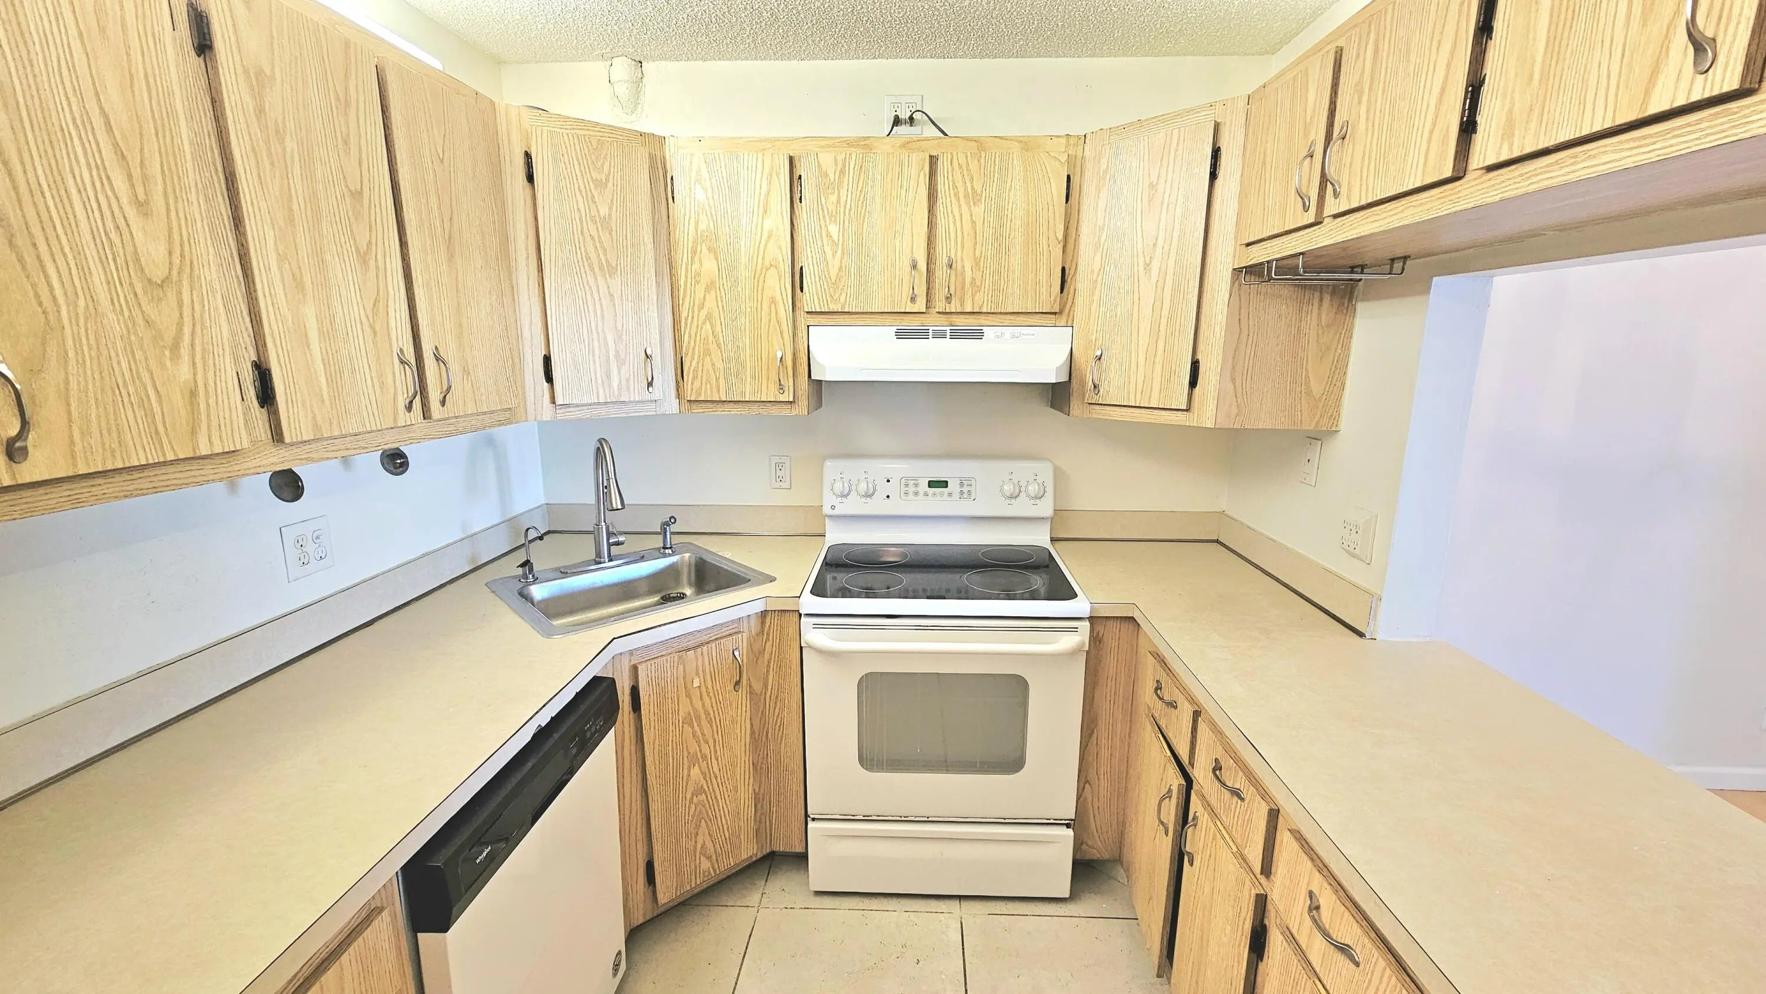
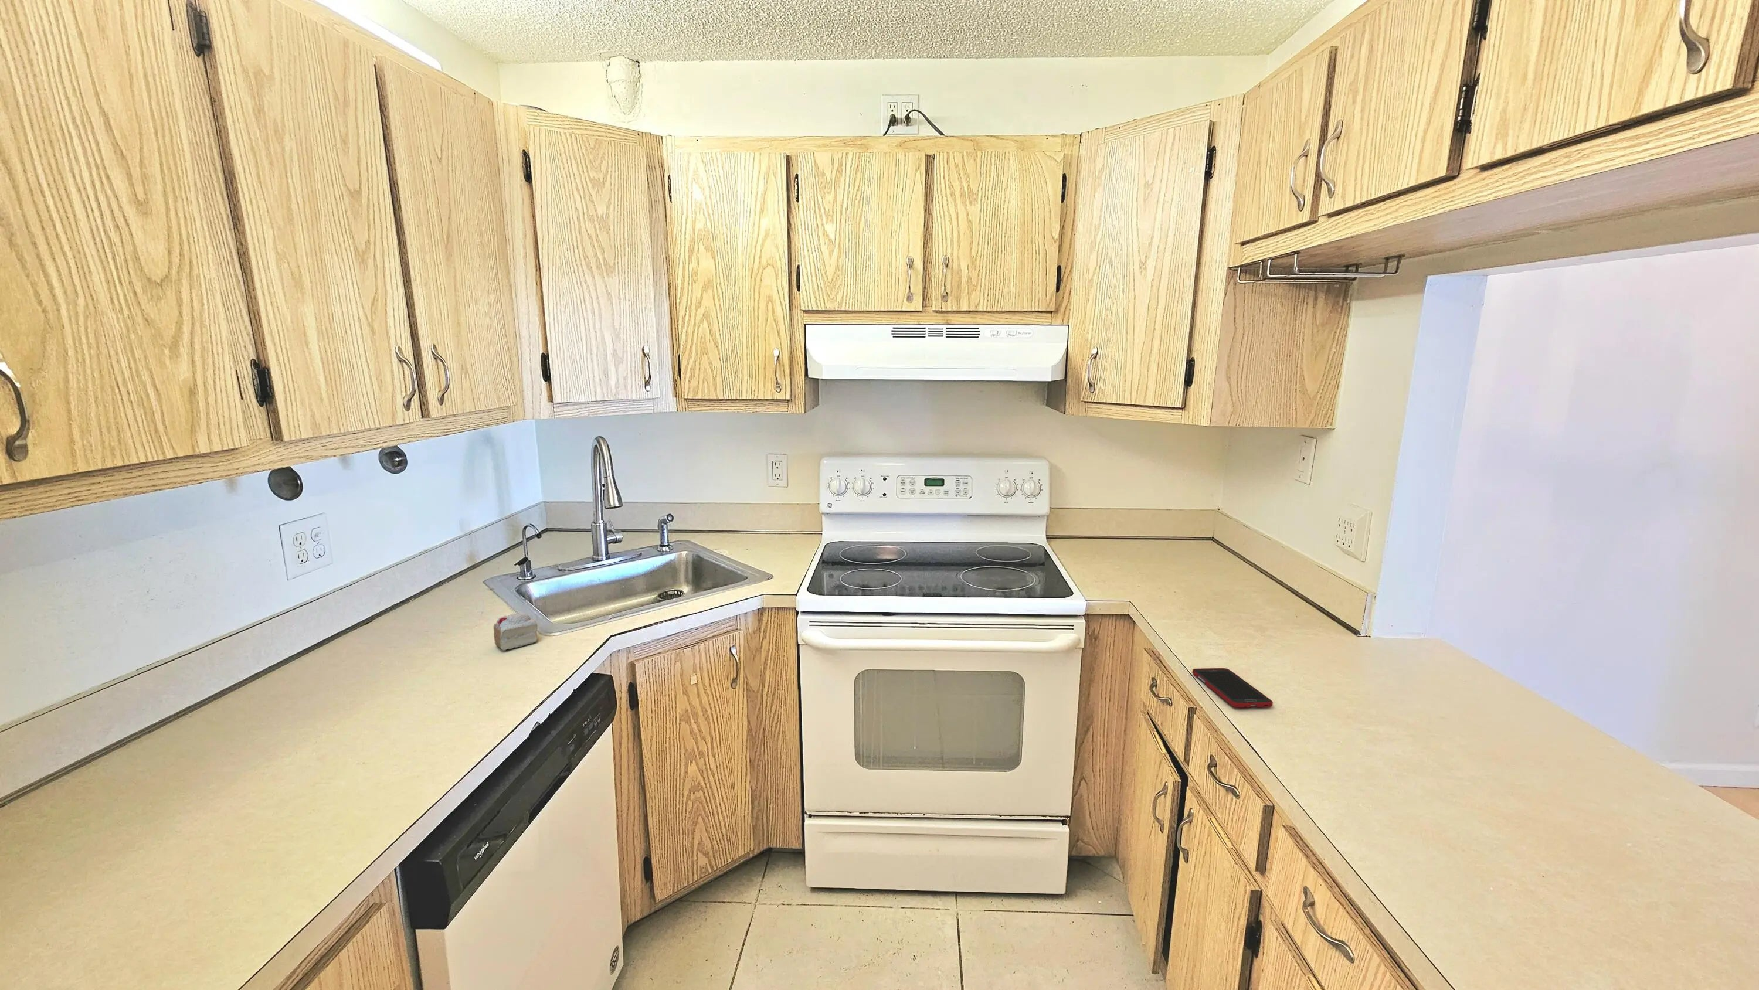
+ cell phone [1192,668,1273,707]
+ cake slice [493,613,539,651]
